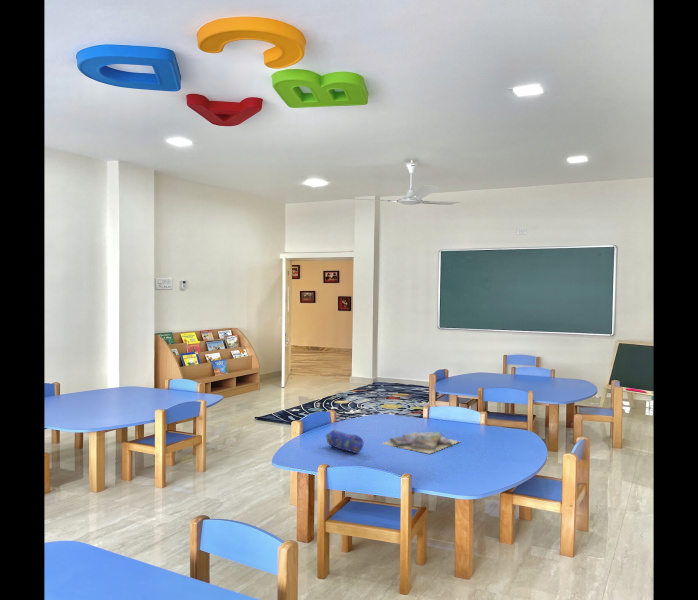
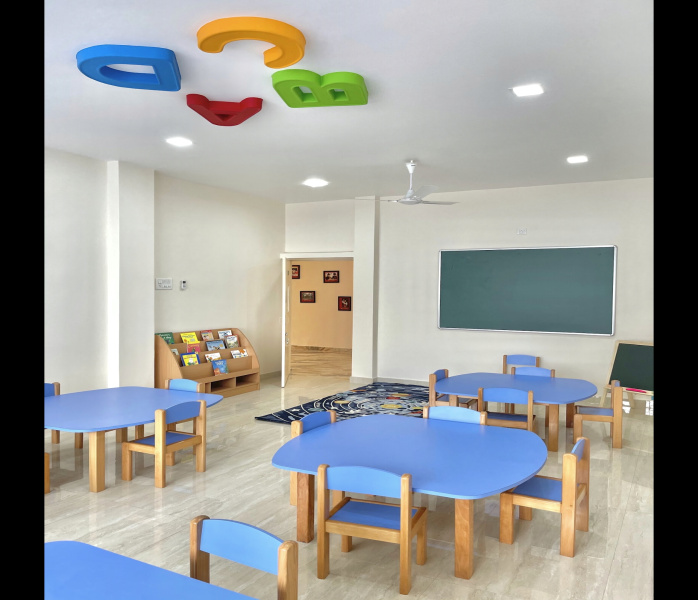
- video game cases [380,431,462,455]
- pencil case [324,428,364,454]
